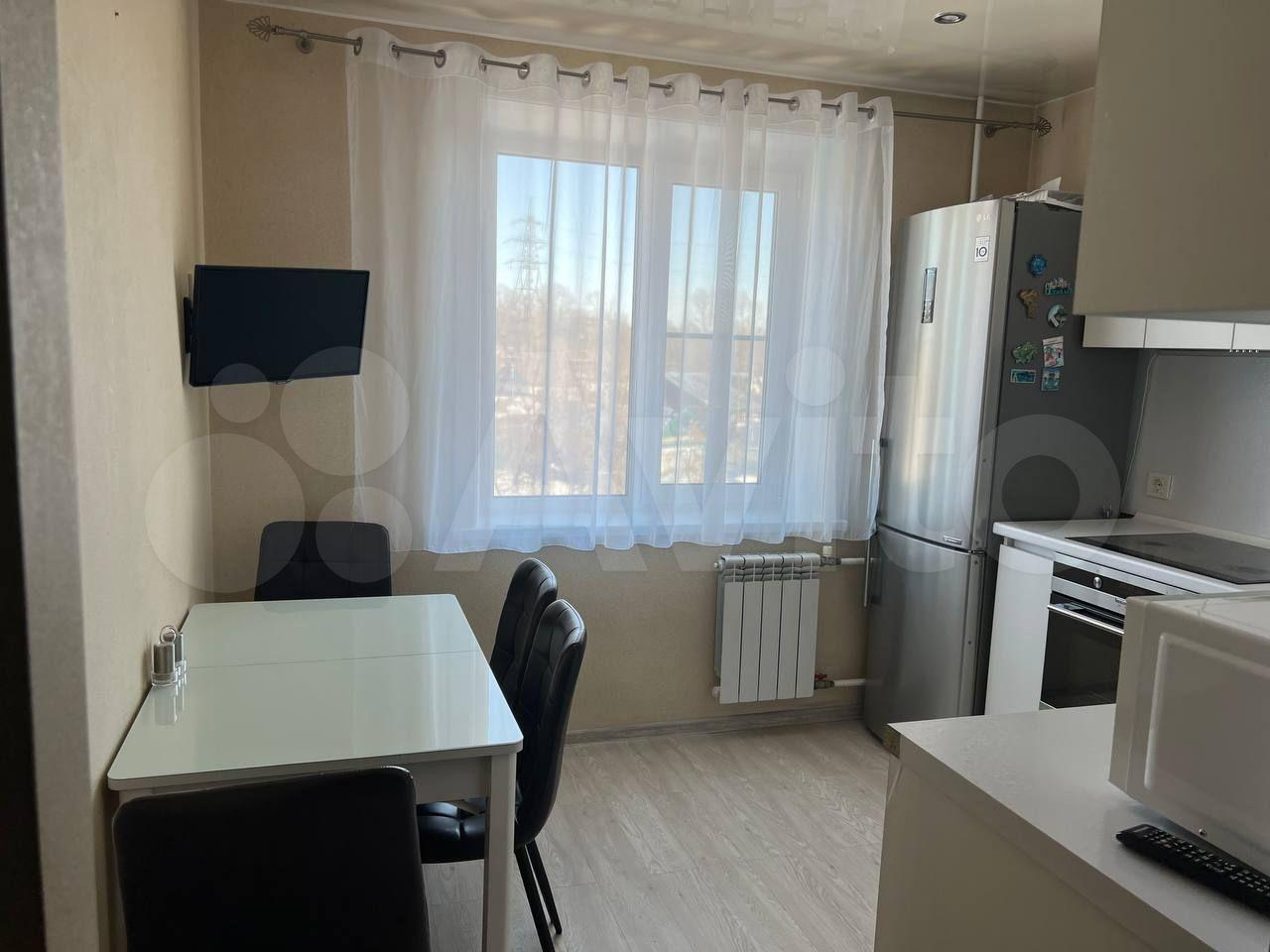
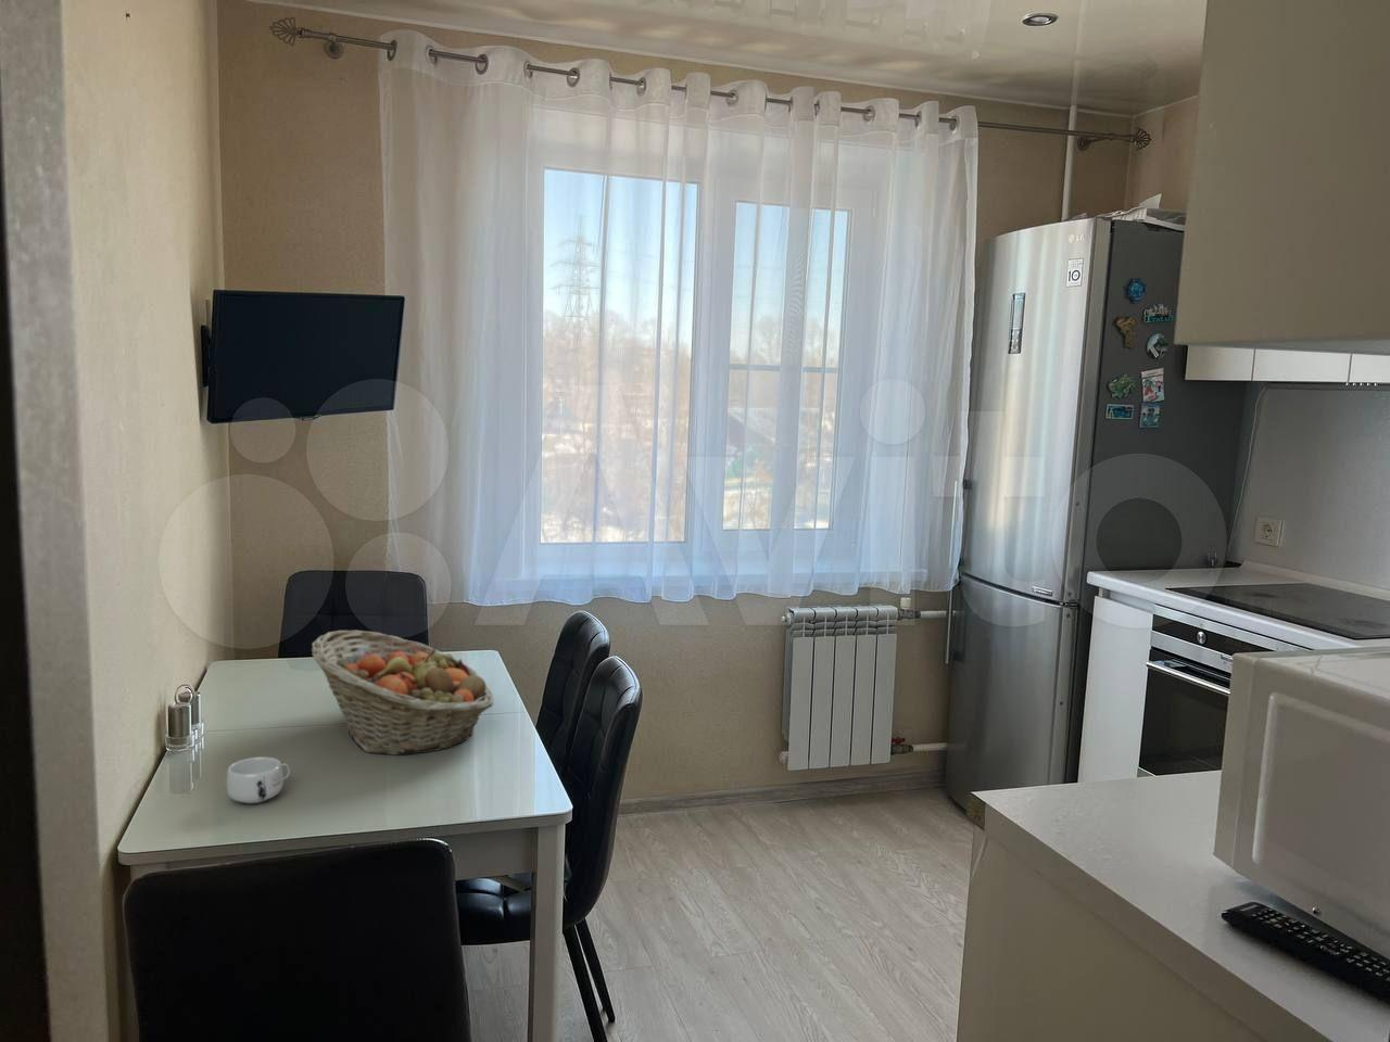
+ mug [225,755,291,804]
+ fruit basket [311,629,495,756]
